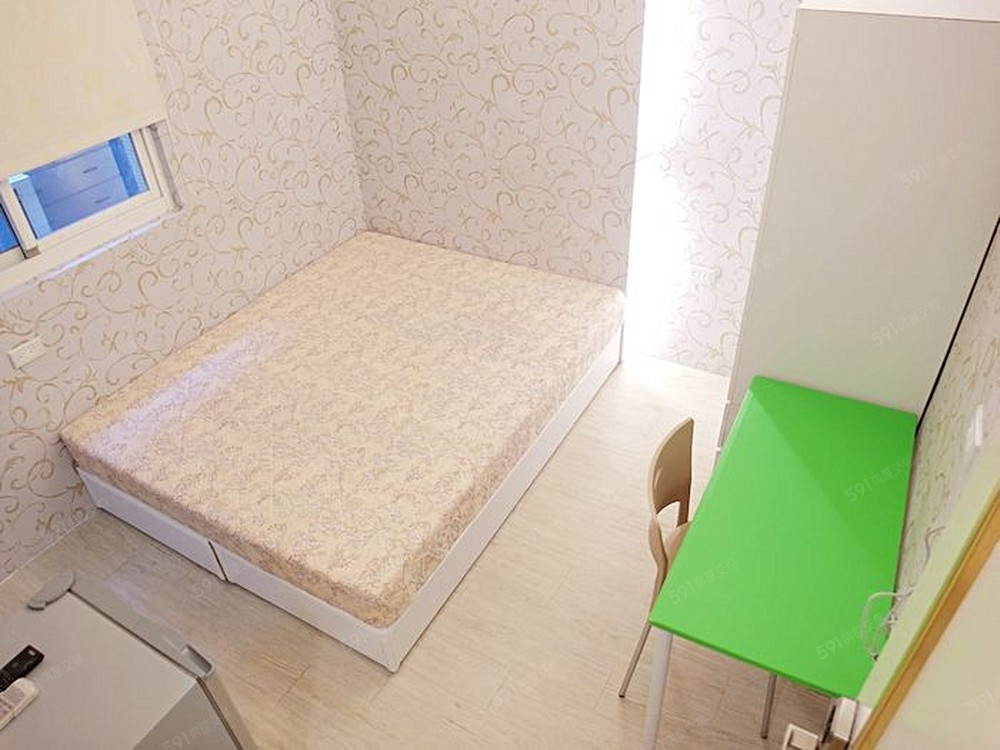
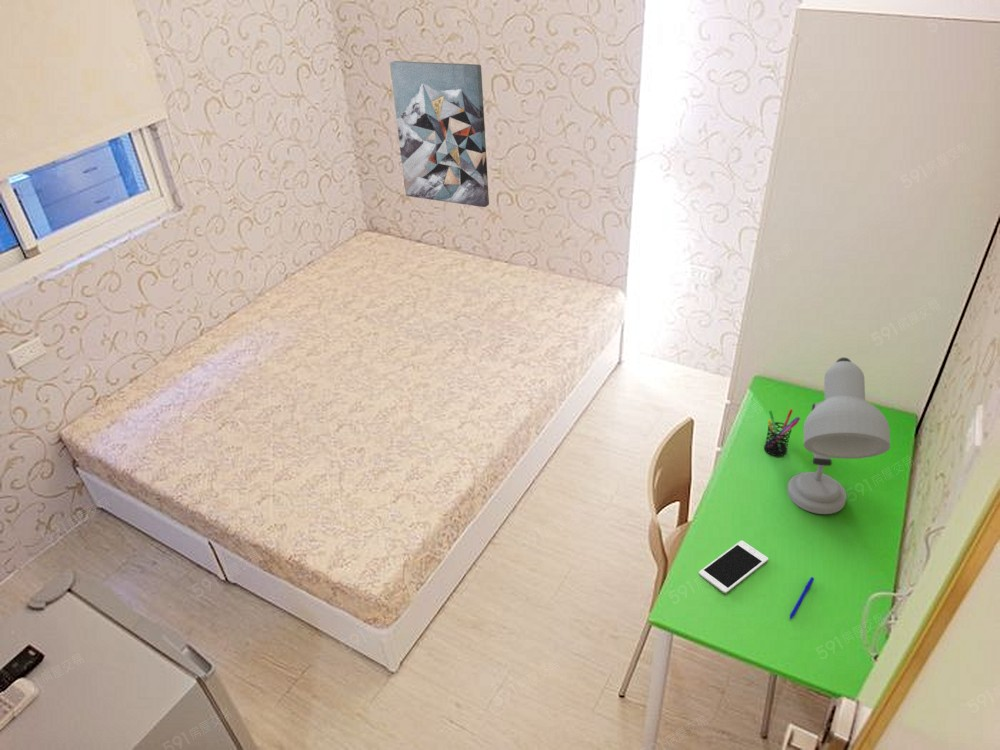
+ pen [789,576,815,620]
+ desk lamp [786,357,891,515]
+ wall art [389,60,490,208]
+ pen holder [763,408,801,457]
+ cell phone [698,540,769,594]
